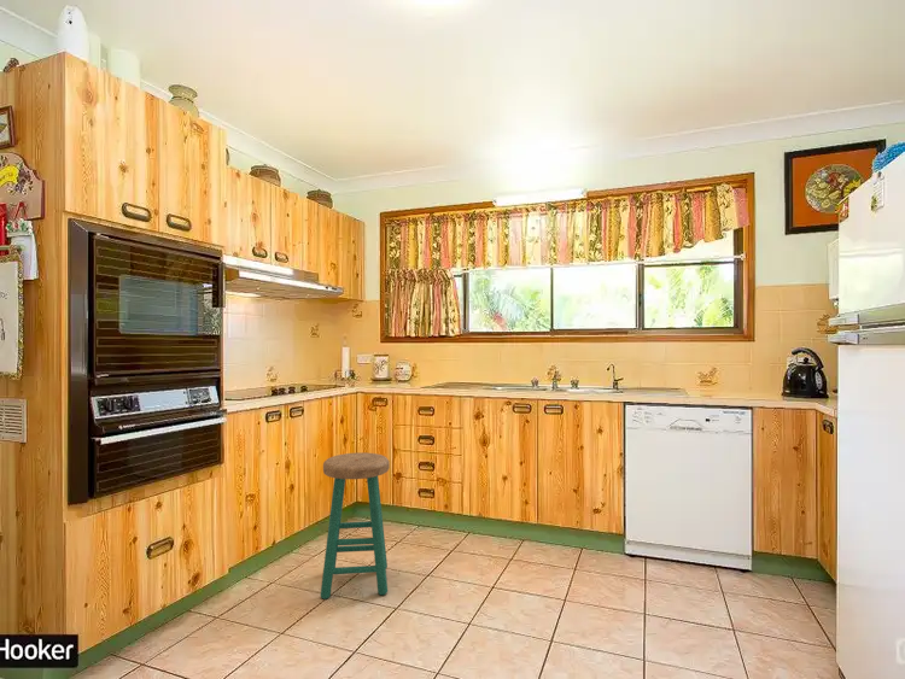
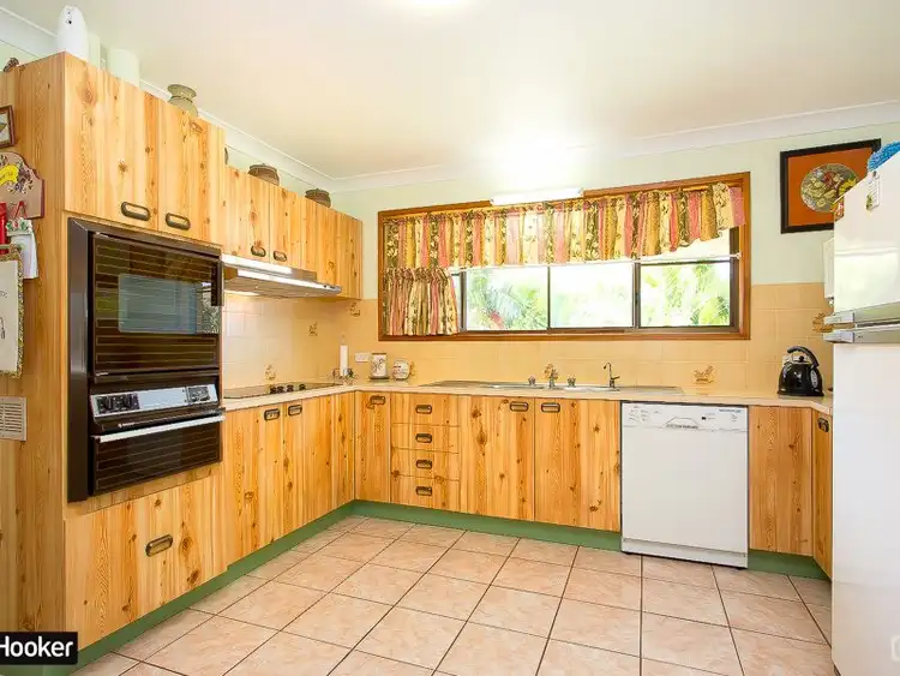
- stool [320,451,391,601]
